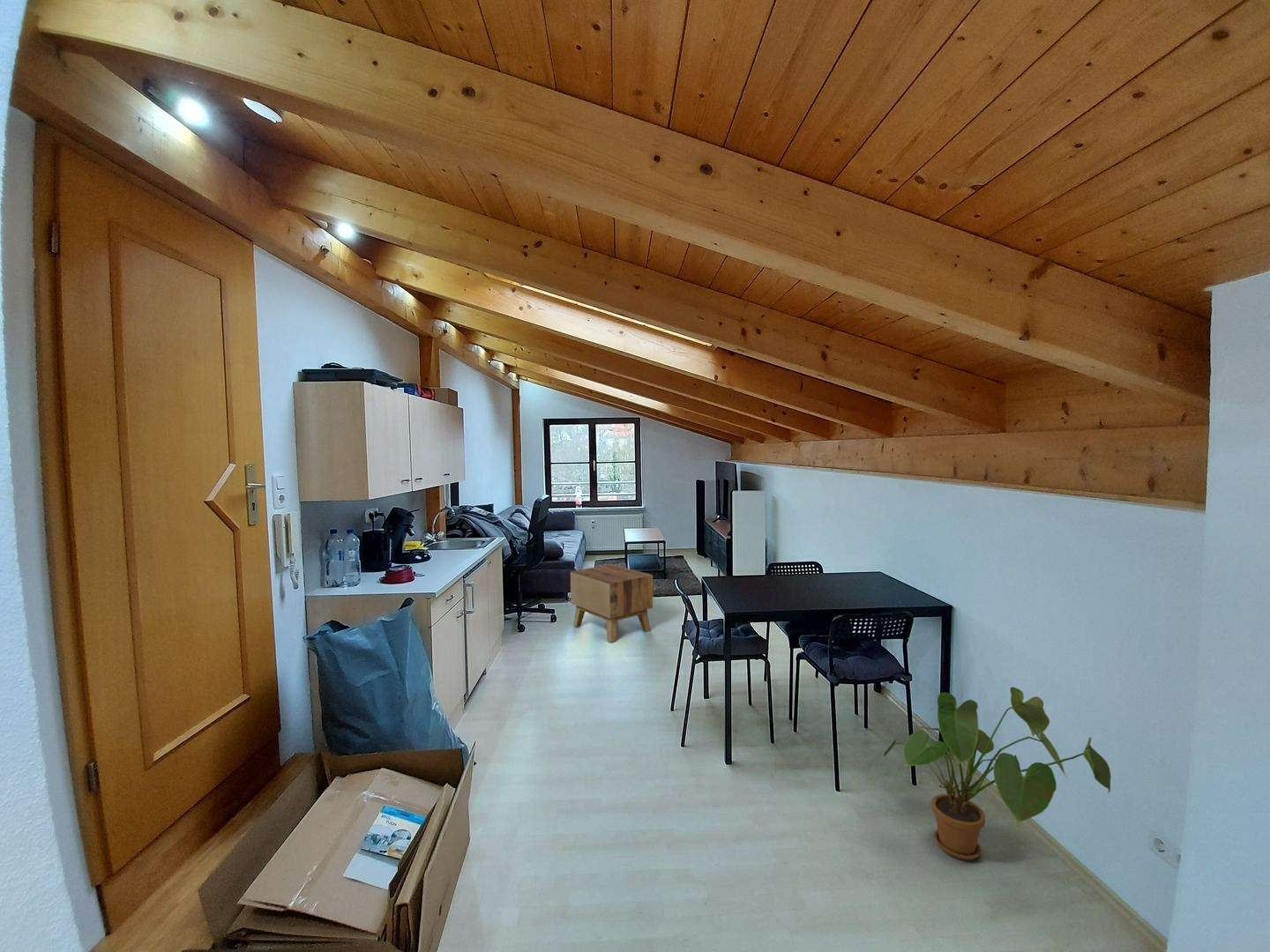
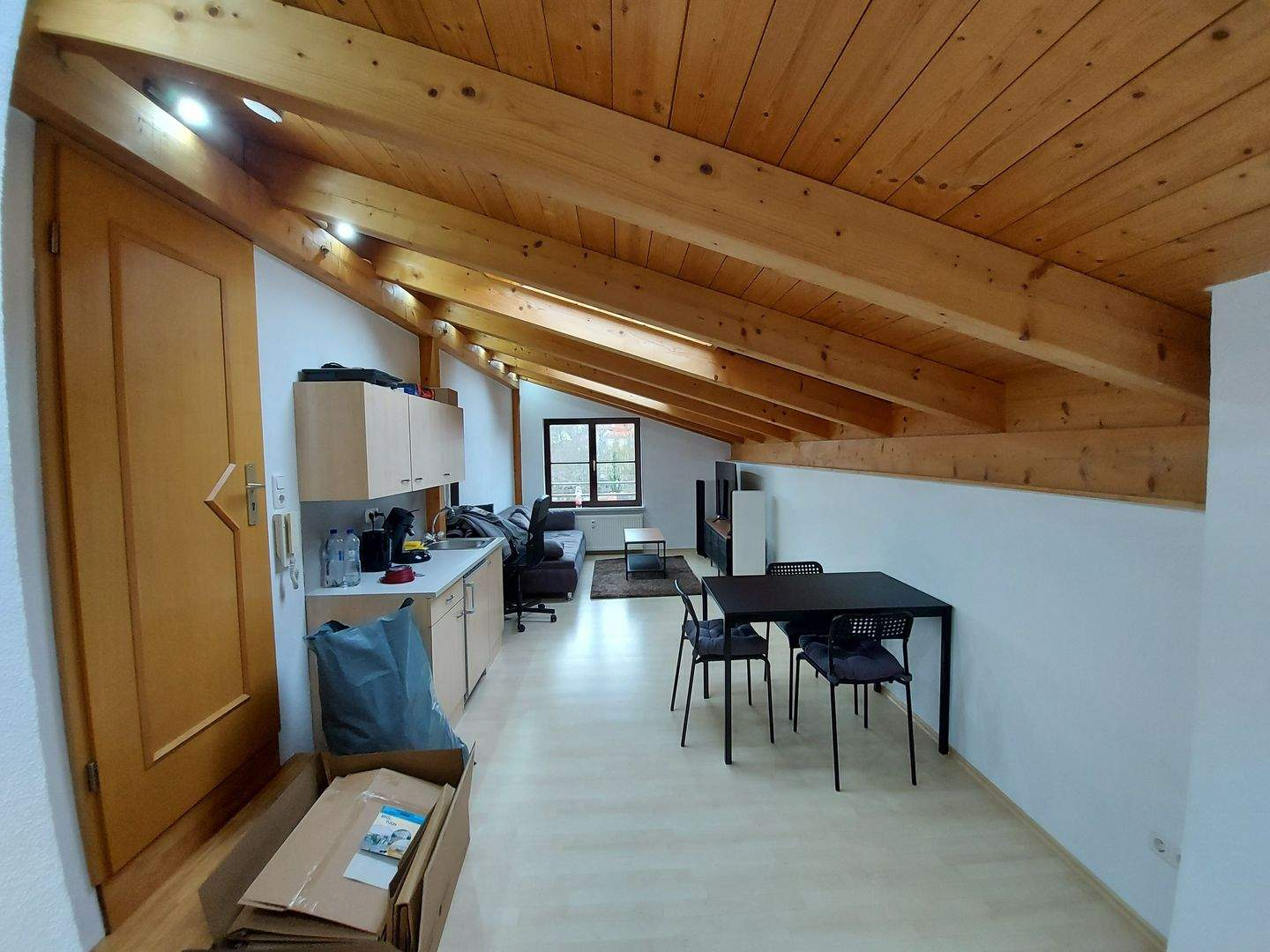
- side table [570,563,654,643]
- house plant [883,686,1112,861]
